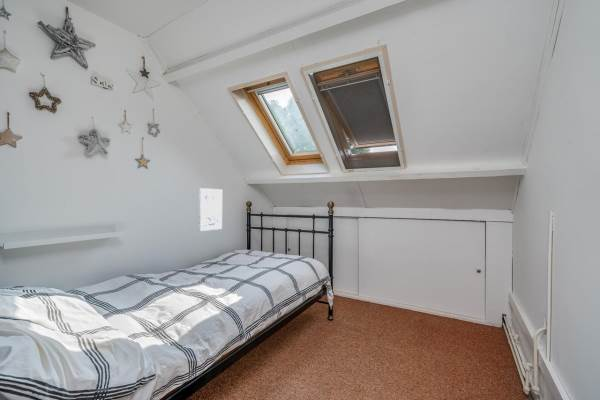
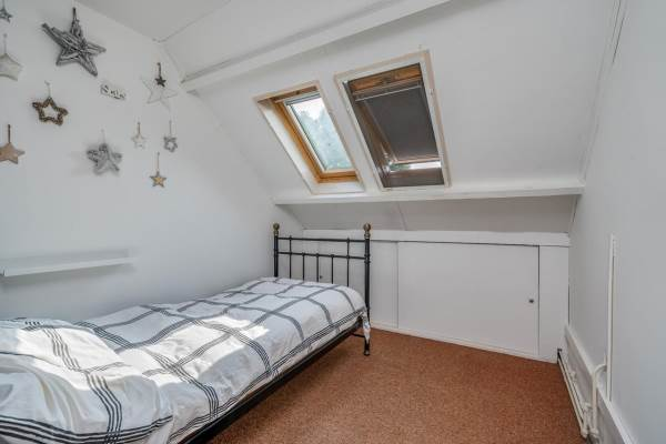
- wall art [198,187,223,232]
